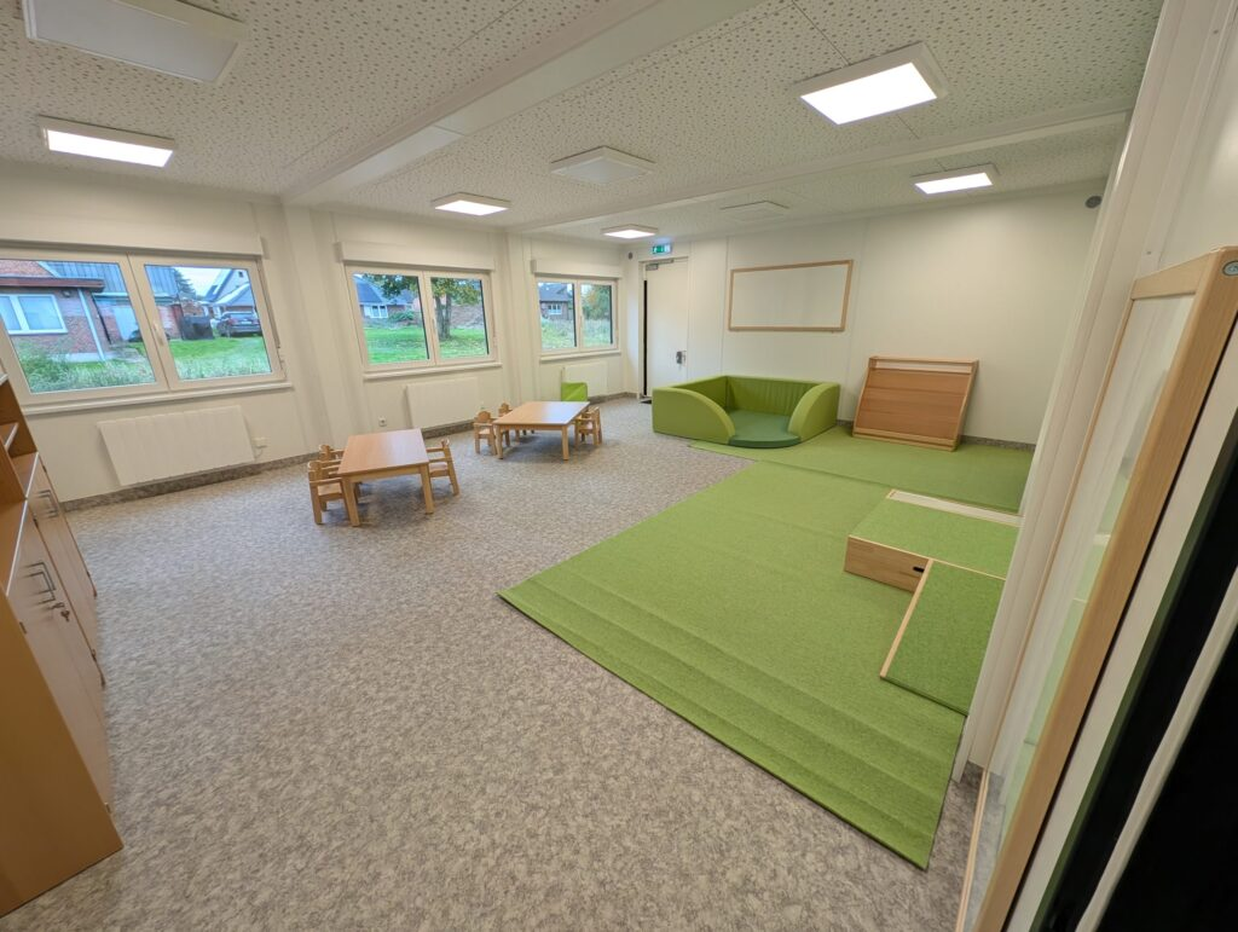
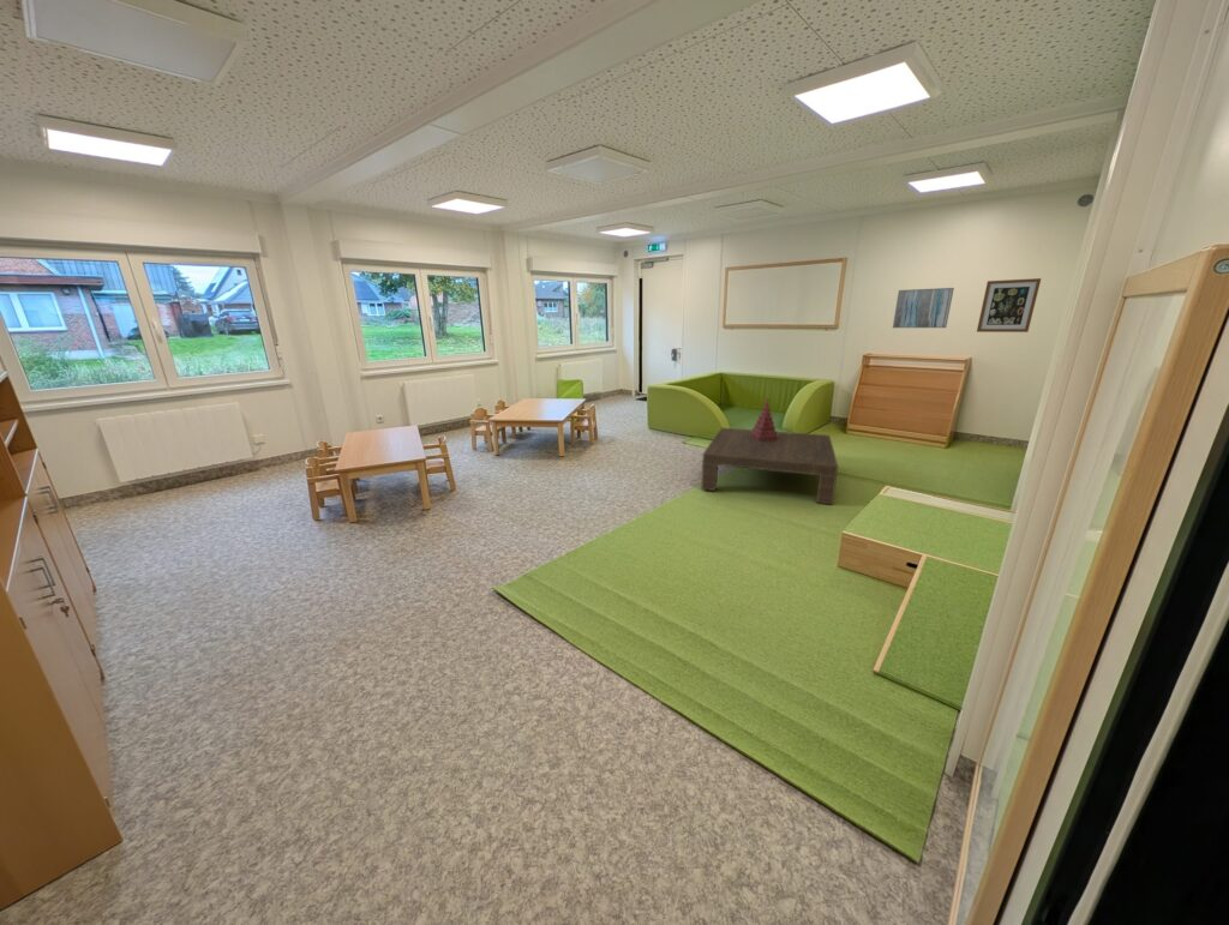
+ coffee table [700,427,839,506]
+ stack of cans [750,397,778,440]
+ wall art [892,287,955,329]
+ wall art [976,277,1042,334]
